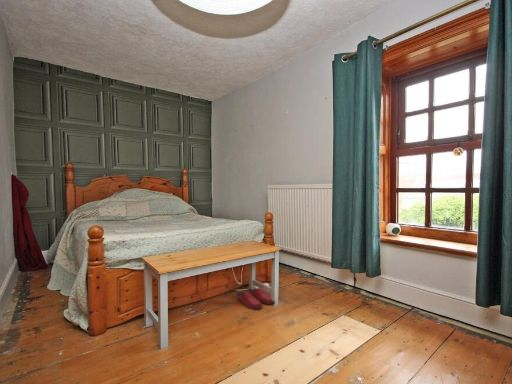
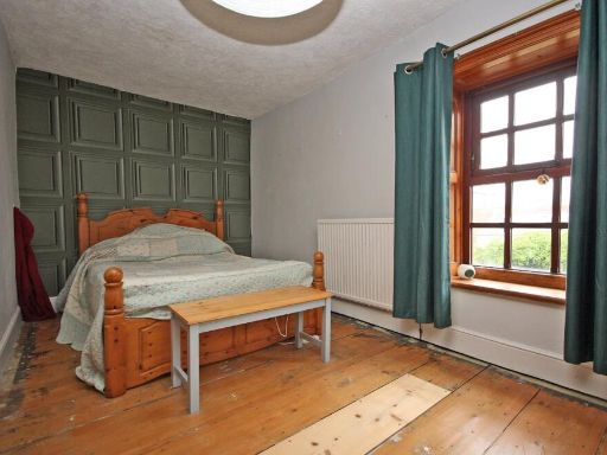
- slippers [235,287,275,311]
